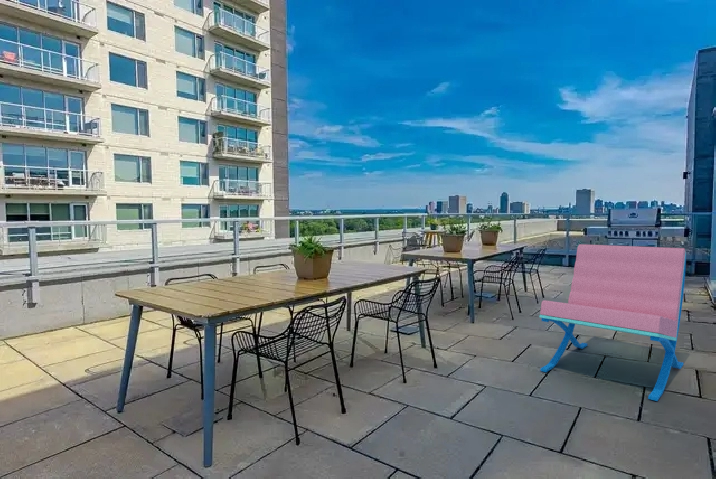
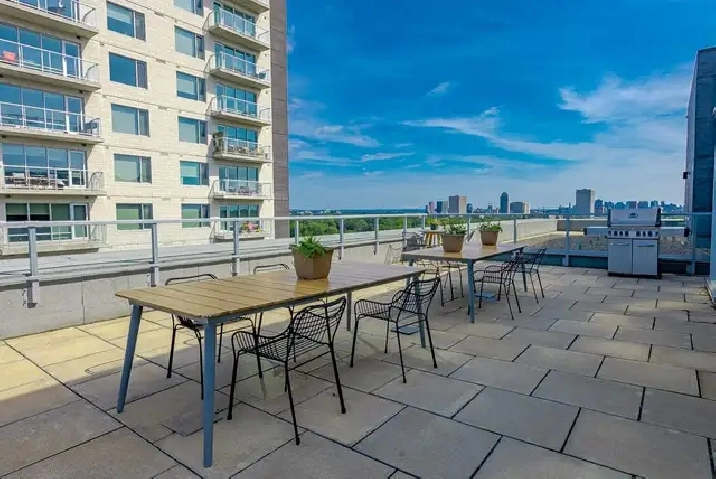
- lounge chair [539,243,687,402]
